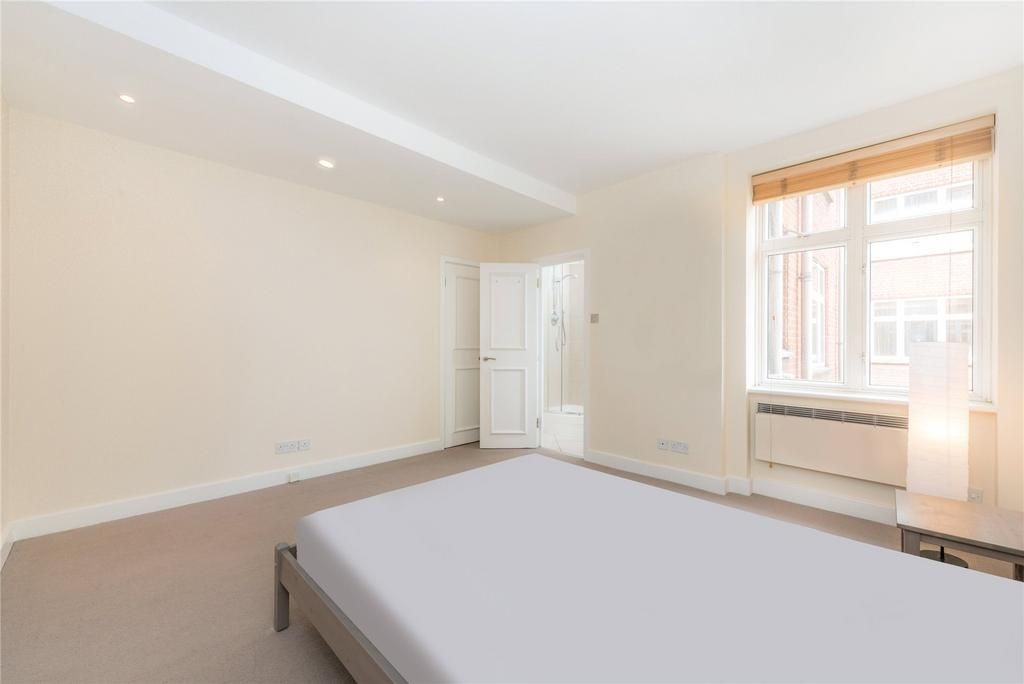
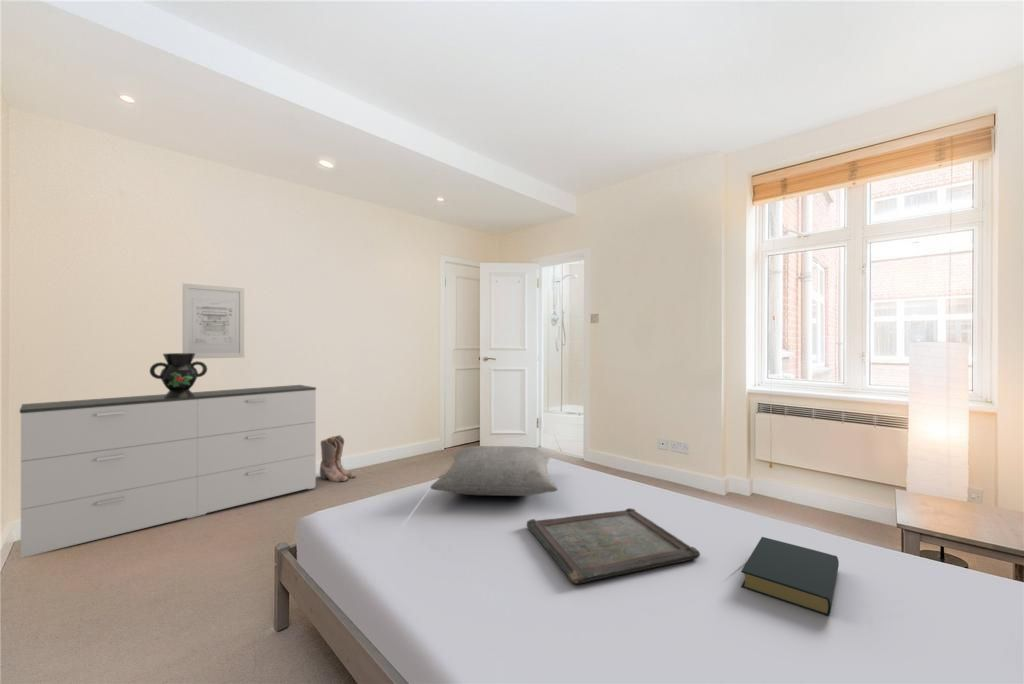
+ decorative vase [149,352,208,398]
+ hardback book [740,536,840,617]
+ serving tray [526,507,701,585]
+ boots [319,434,357,483]
+ wall art [182,282,245,360]
+ pillow [429,445,559,497]
+ dresser [19,384,317,559]
